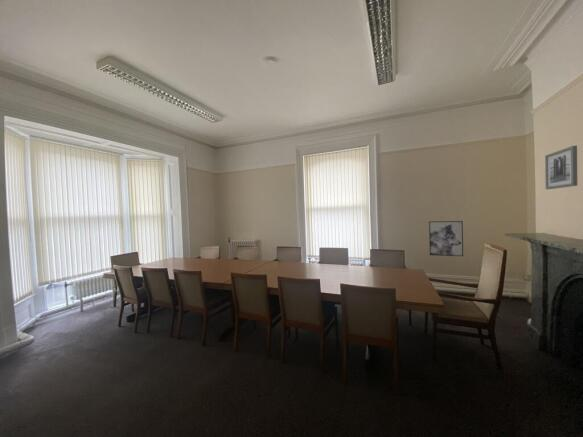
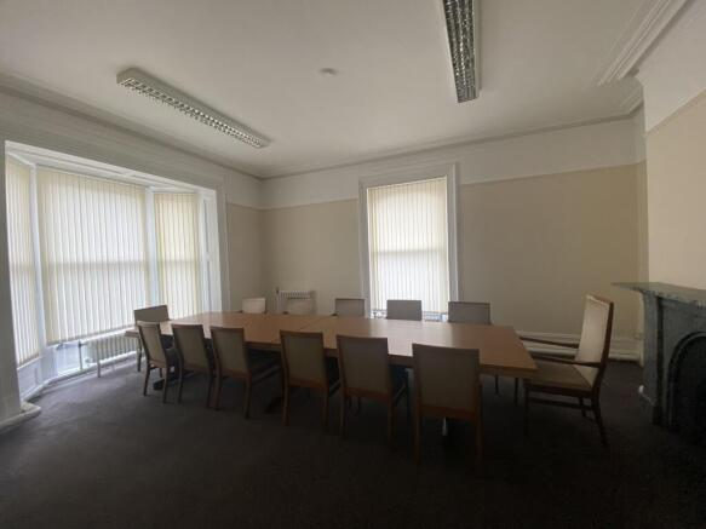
- wall art [544,145,578,190]
- wall art [428,220,464,257]
